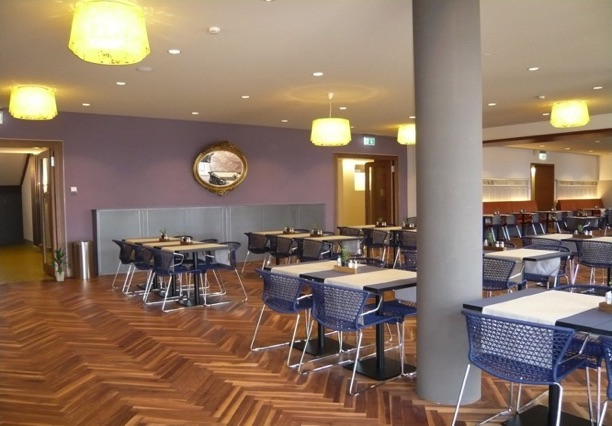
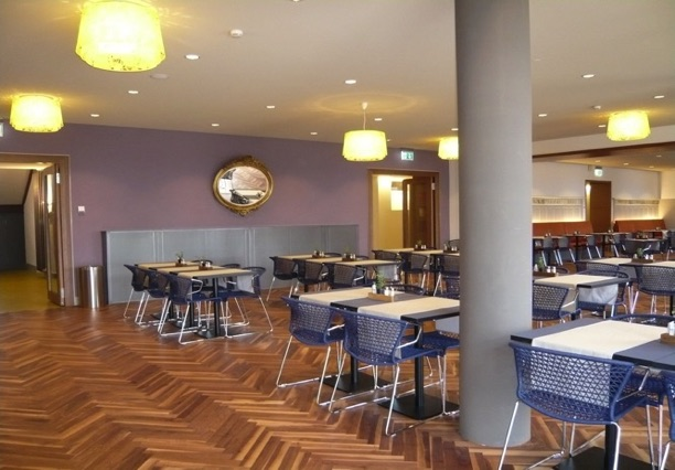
- indoor plant [43,245,73,282]
